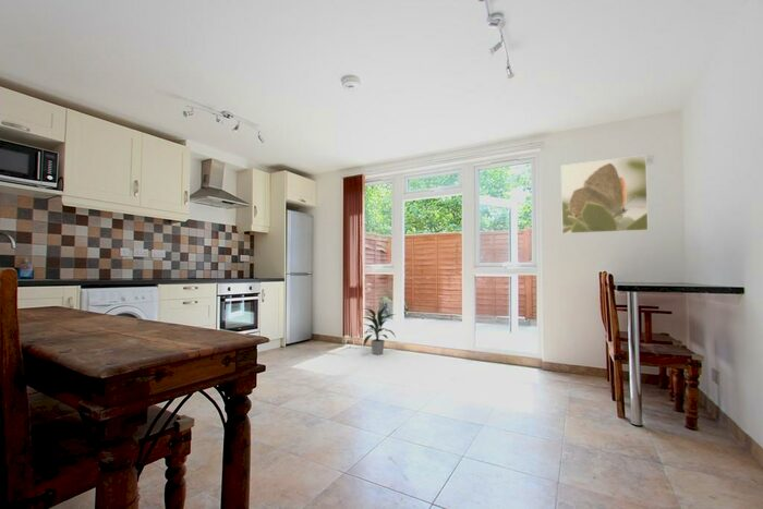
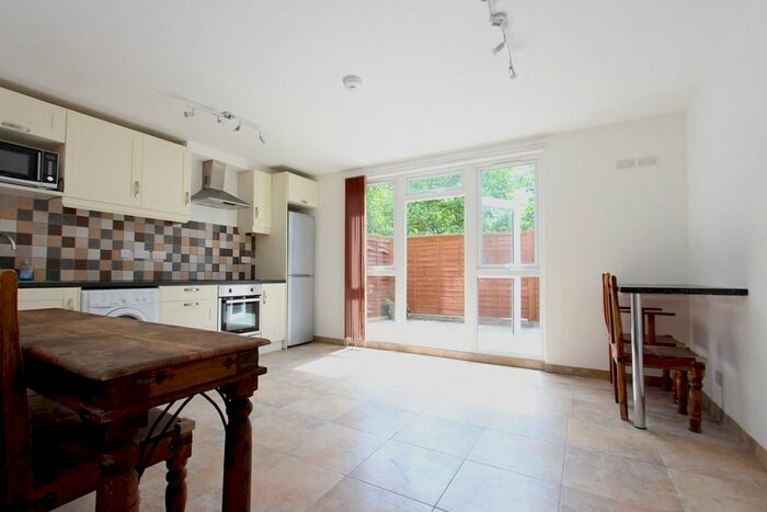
- indoor plant [362,304,397,356]
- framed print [560,154,650,235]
